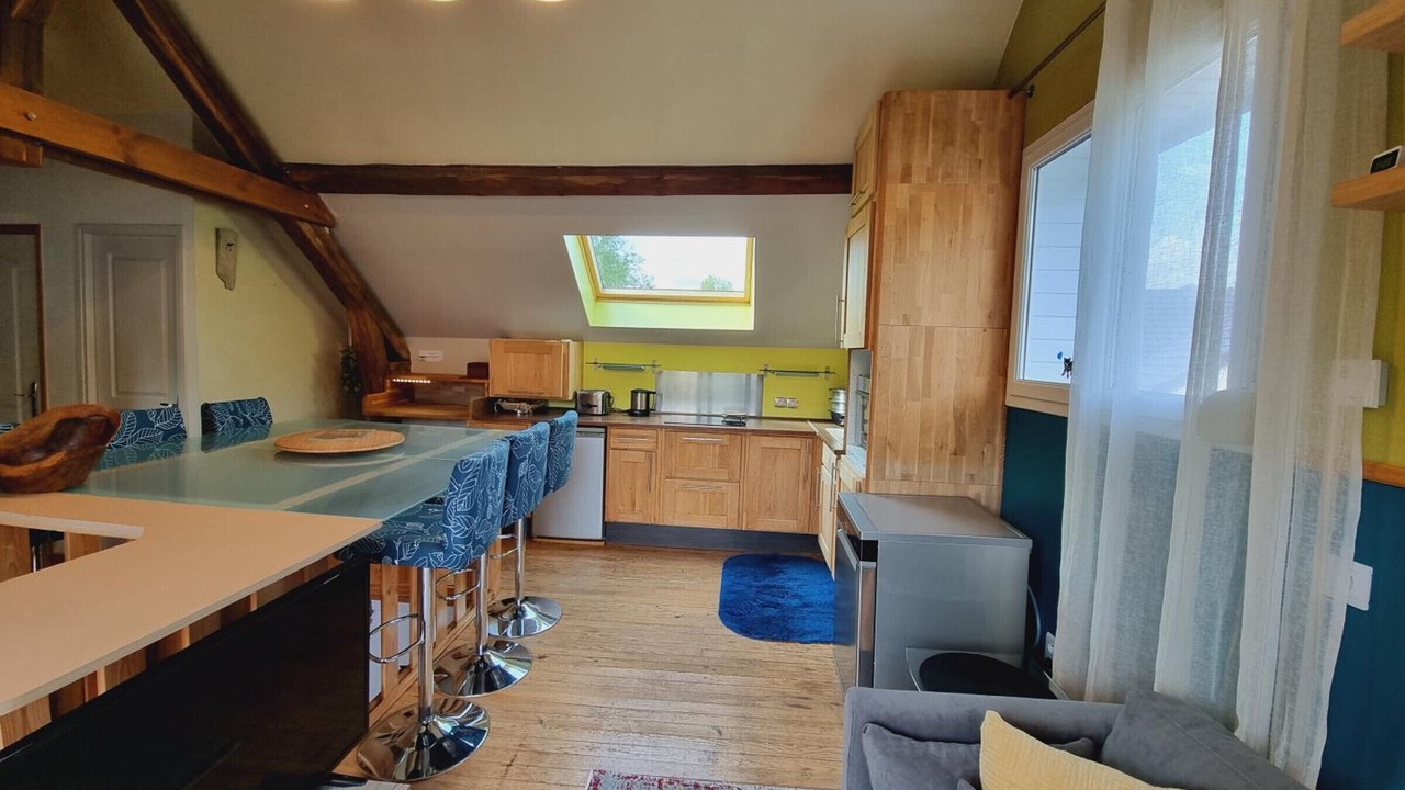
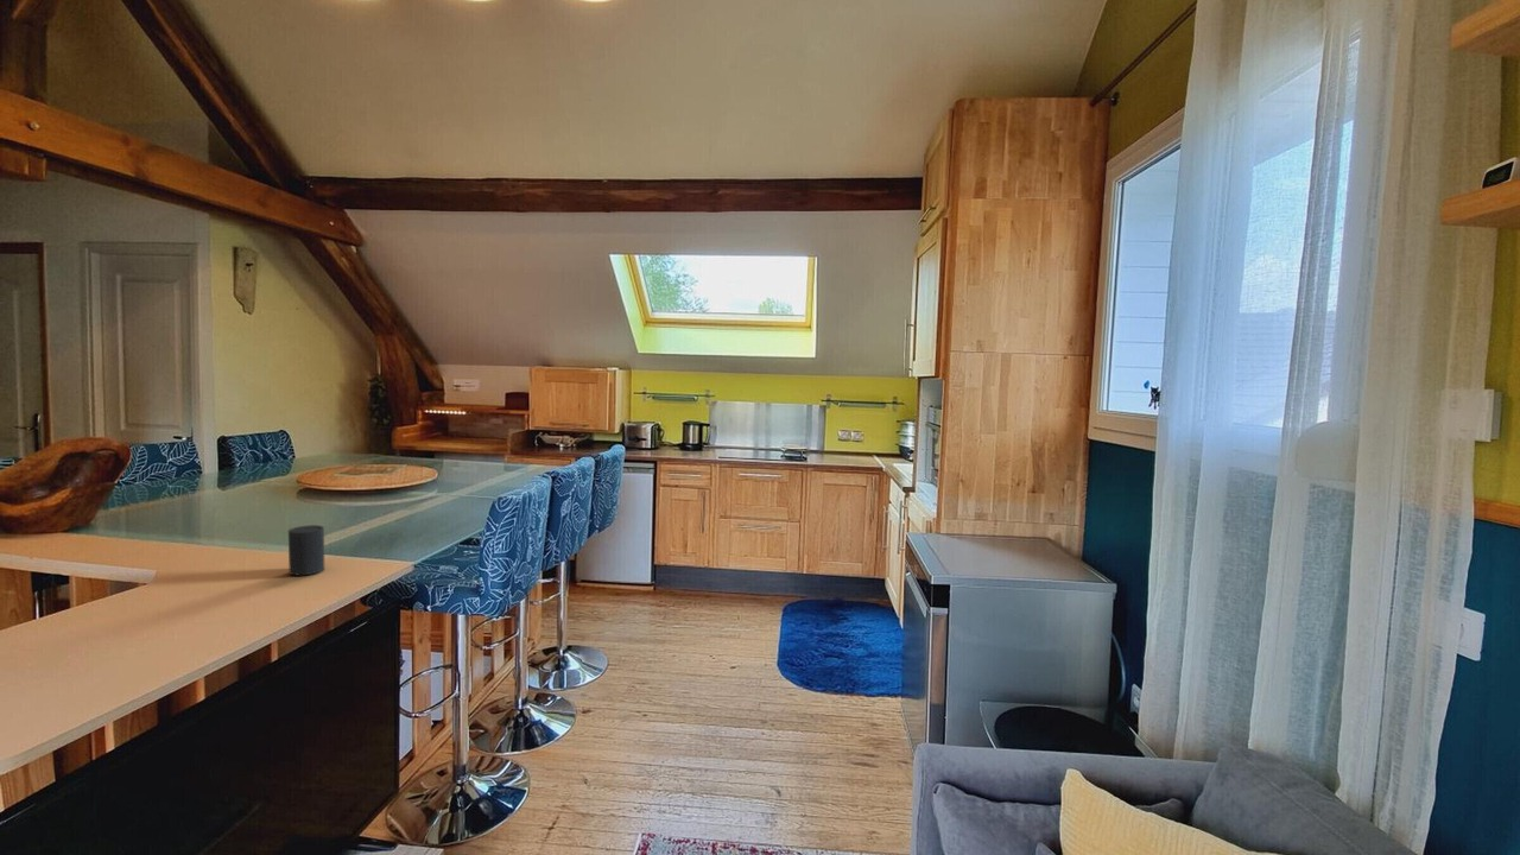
+ cup [287,524,325,577]
